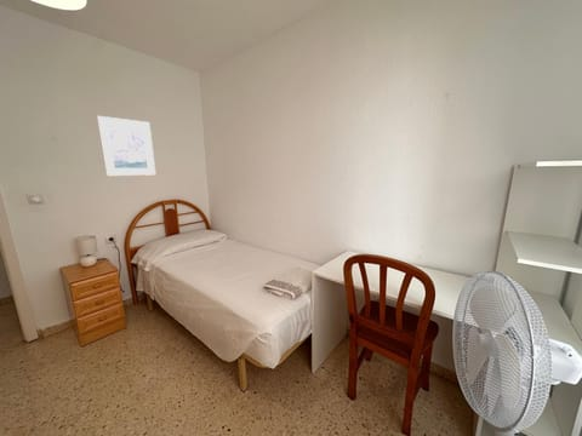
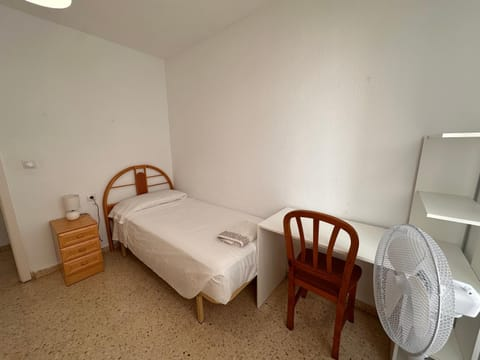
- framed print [96,115,156,177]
